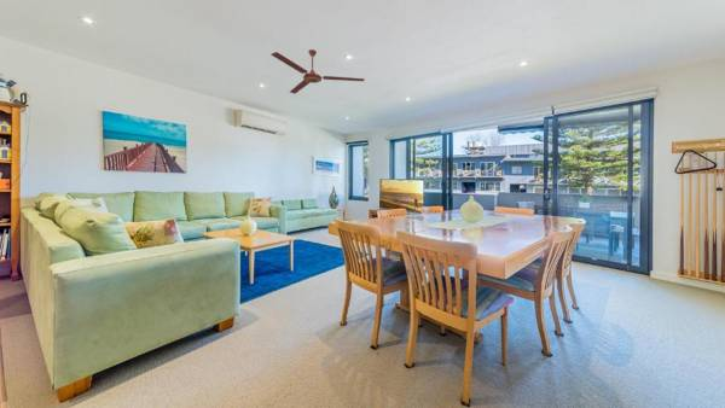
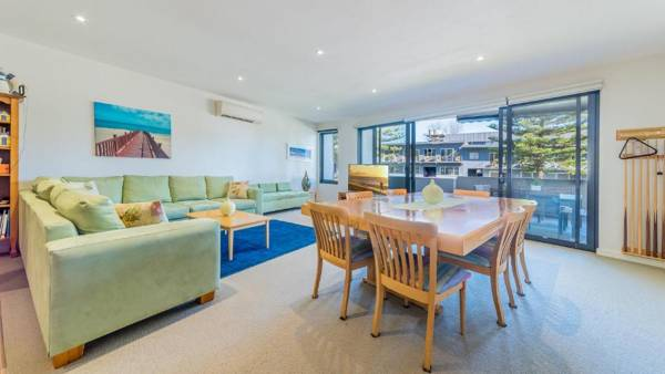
- ceiling fan [269,48,366,95]
